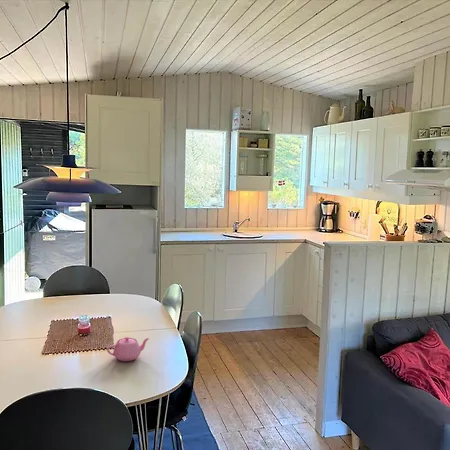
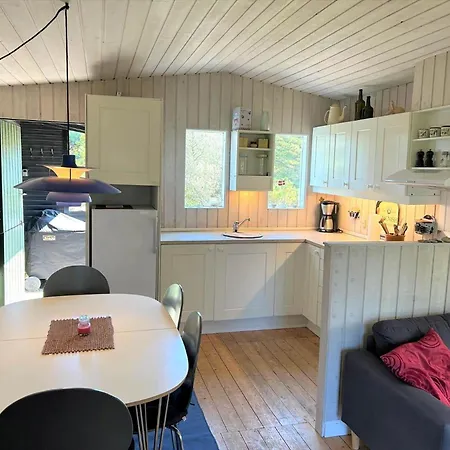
- teapot [106,336,151,362]
